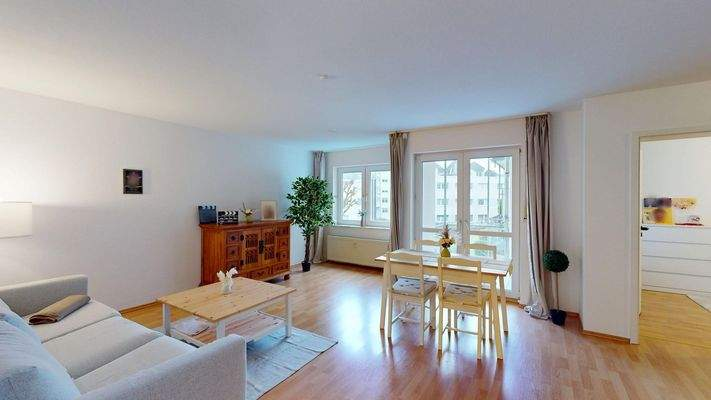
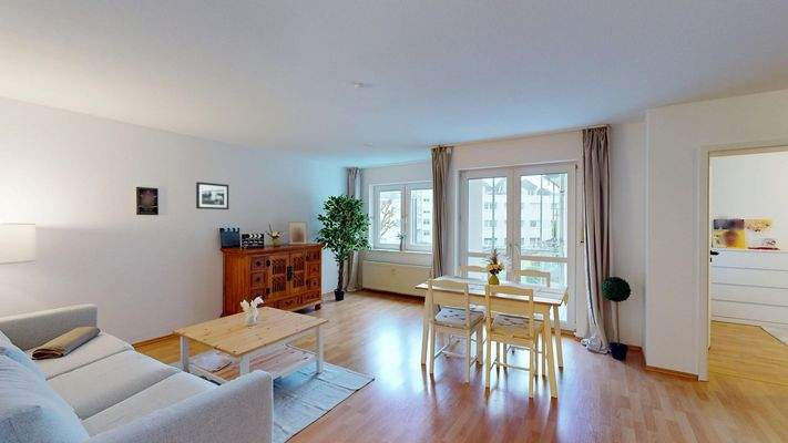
+ picture frame [195,181,229,210]
